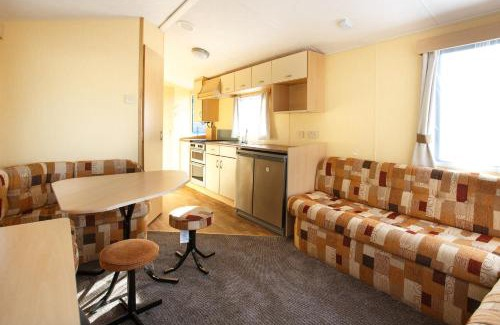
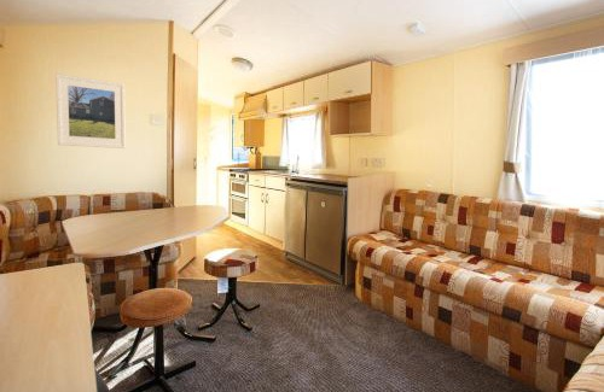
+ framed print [54,72,127,150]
